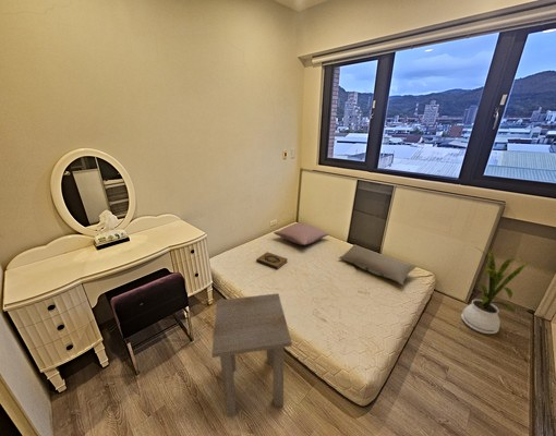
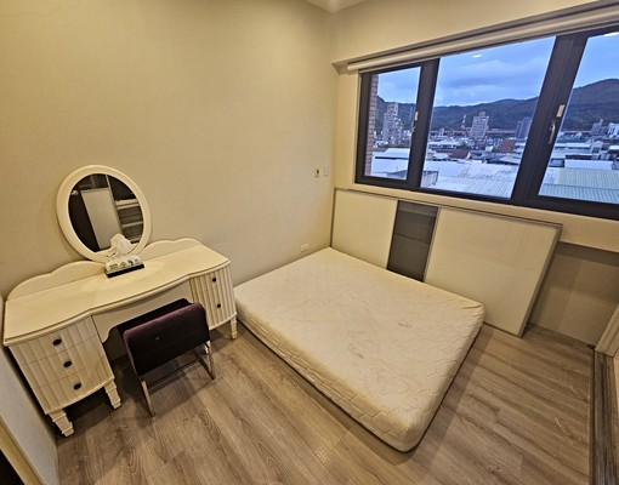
- pillow [338,243,418,287]
- hardback book [255,251,288,270]
- pillow [273,221,330,246]
- house plant [460,245,530,335]
- side table [210,292,293,417]
